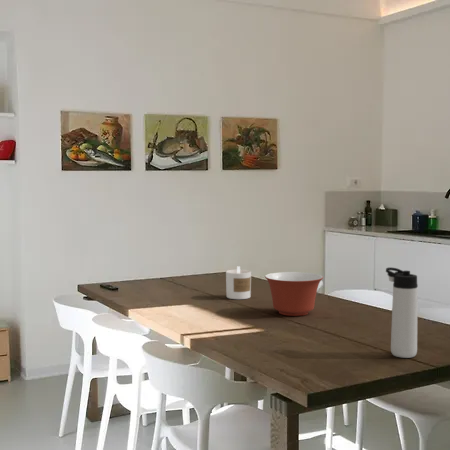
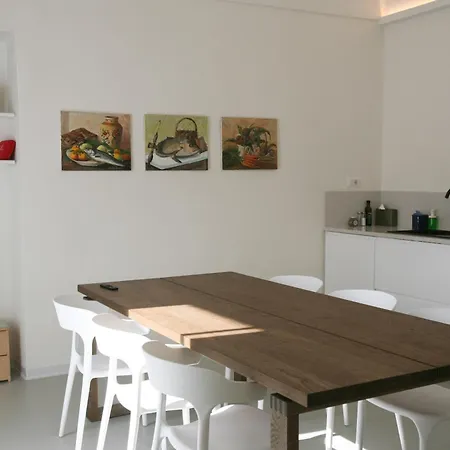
- thermos bottle [385,266,419,359]
- candle [225,265,252,300]
- mixing bowl [264,271,324,317]
